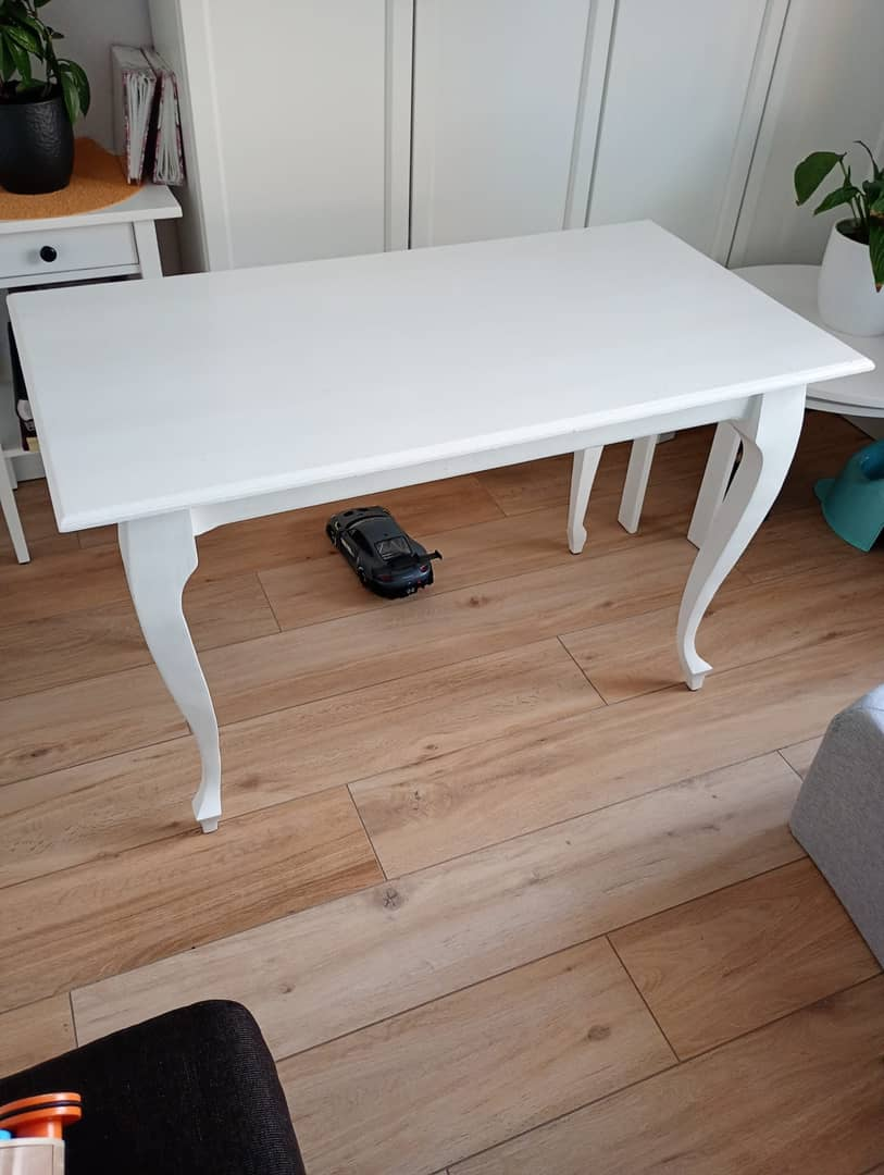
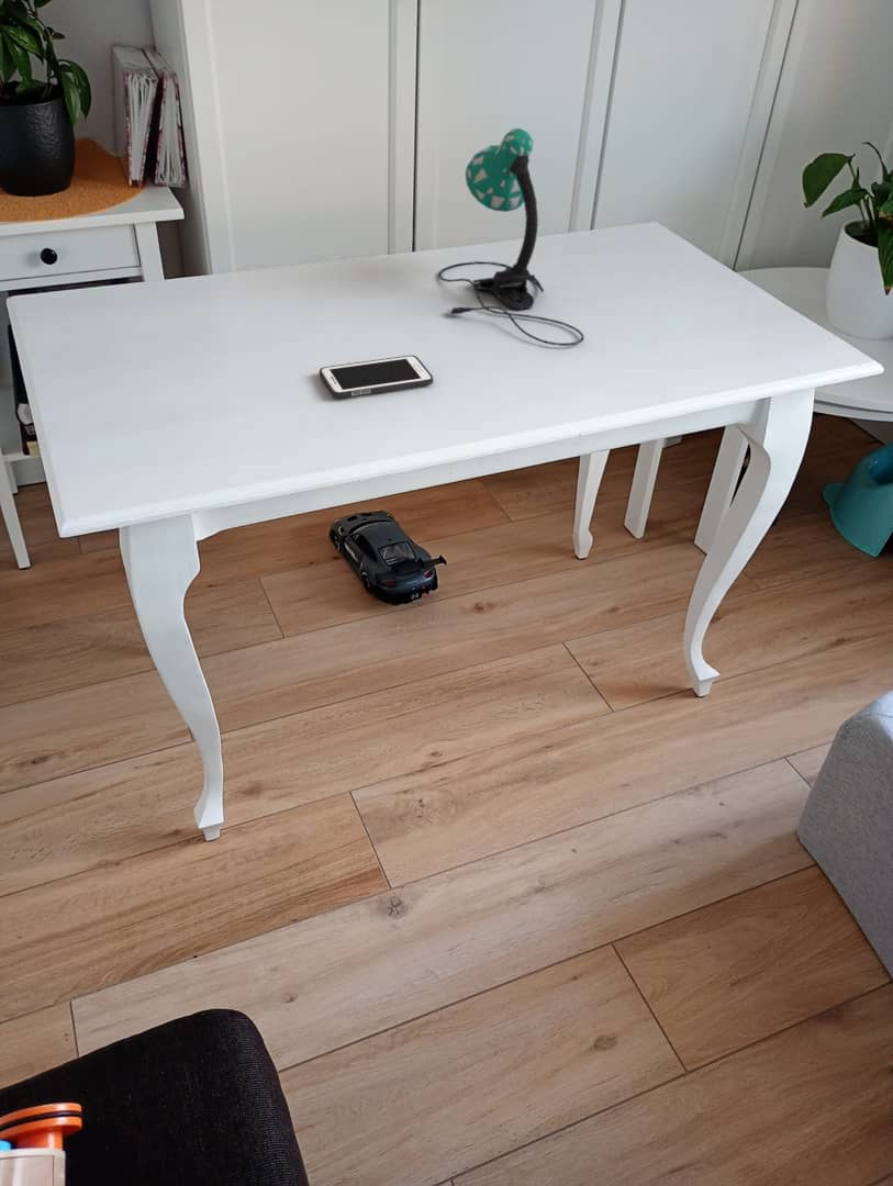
+ desk lamp [438,127,584,347]
+ cell phone [319,355,434,399]
